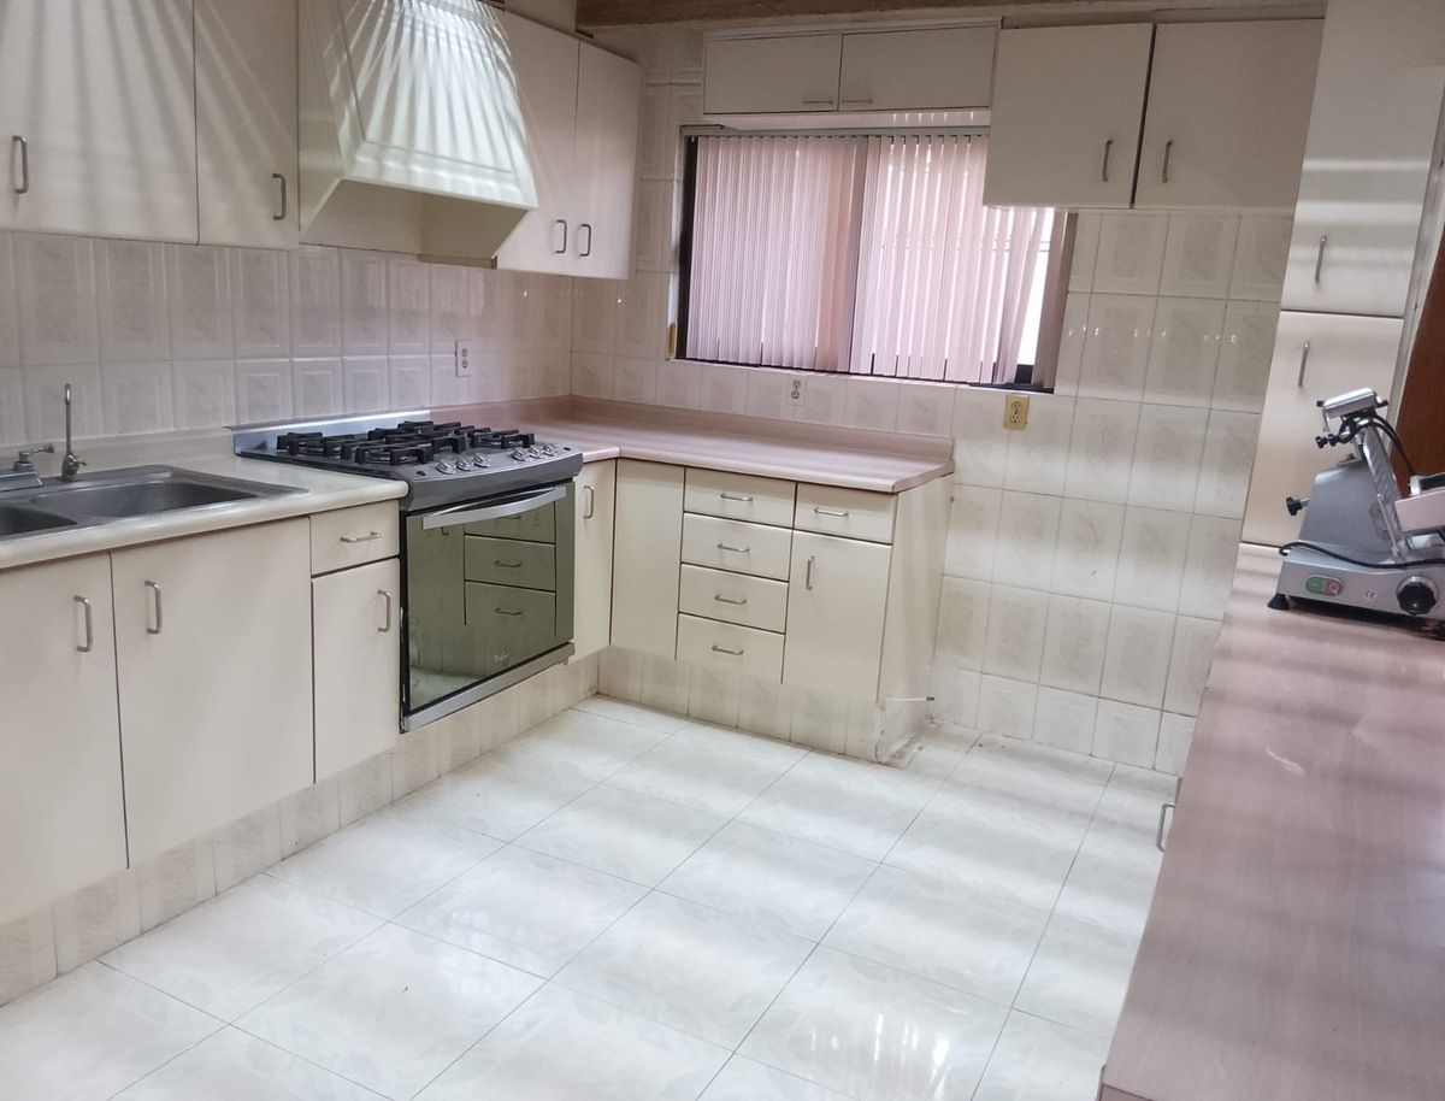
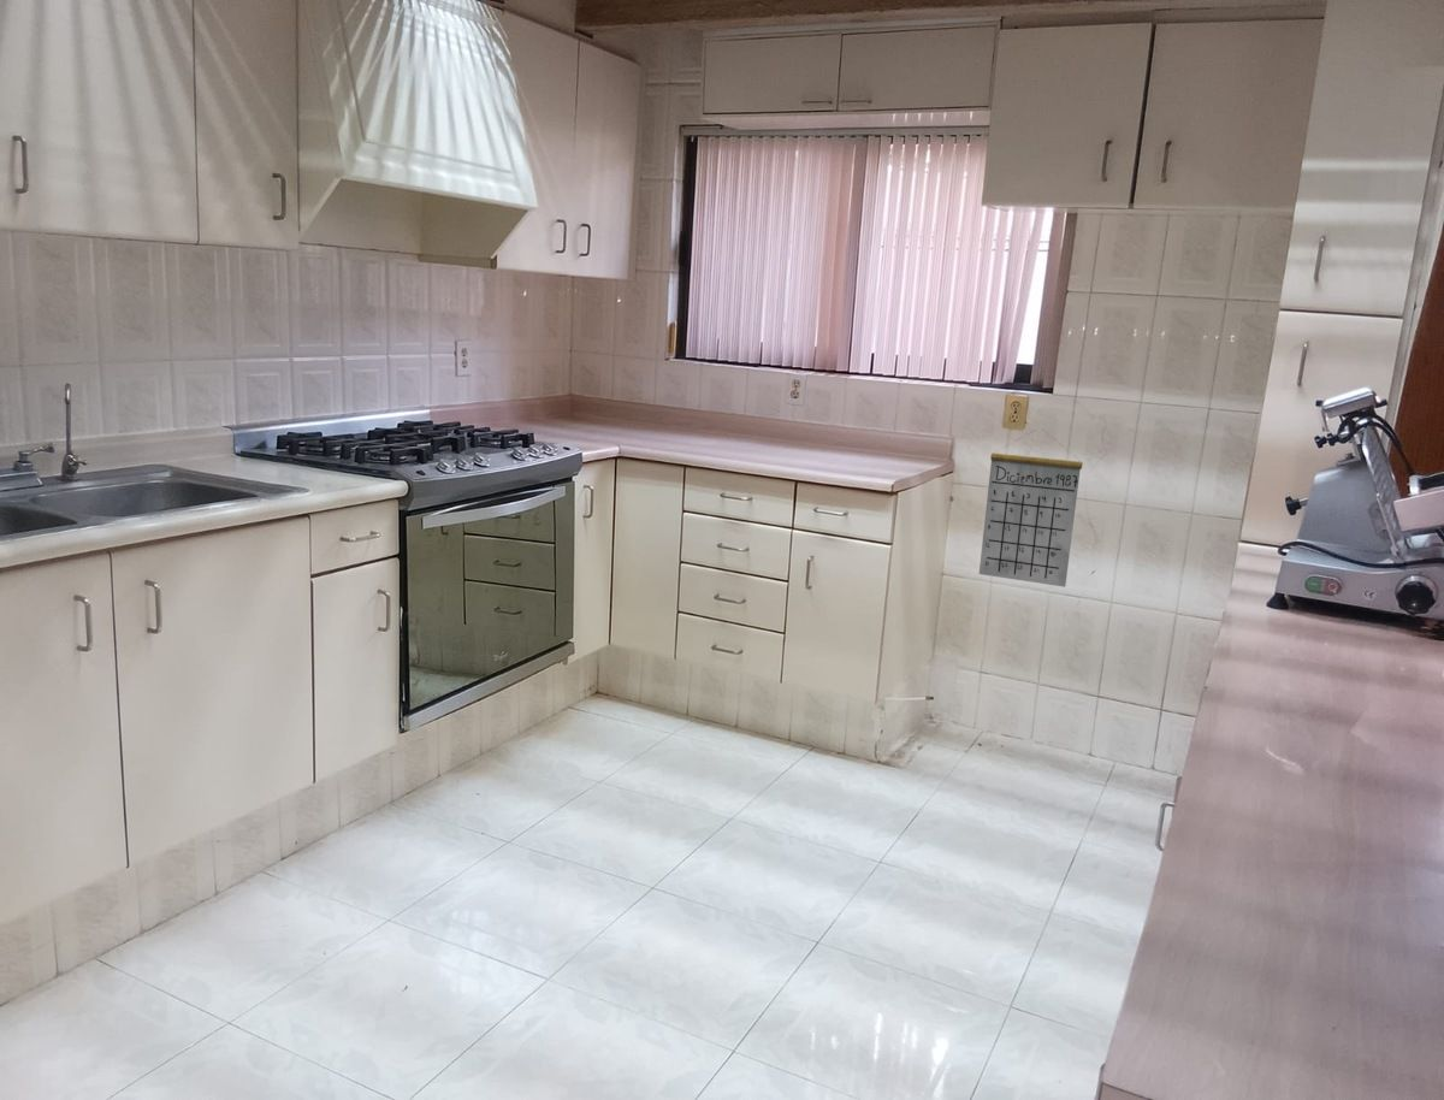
+ calendar [978,430,1084,589]
